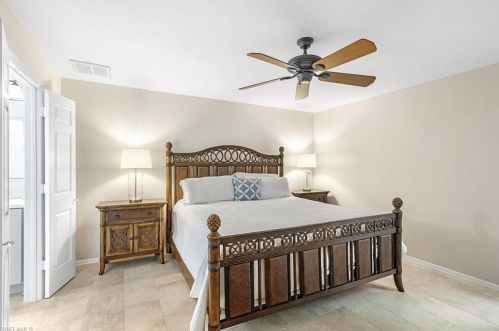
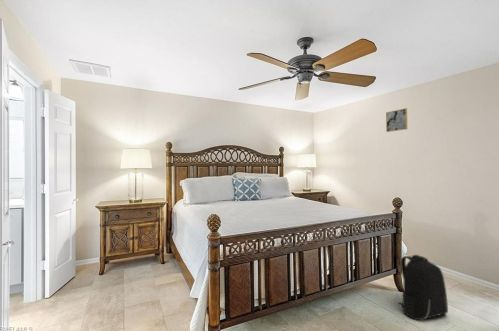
+ wall art [385,107,408,133]
+ backpack [397,254,449,321]
